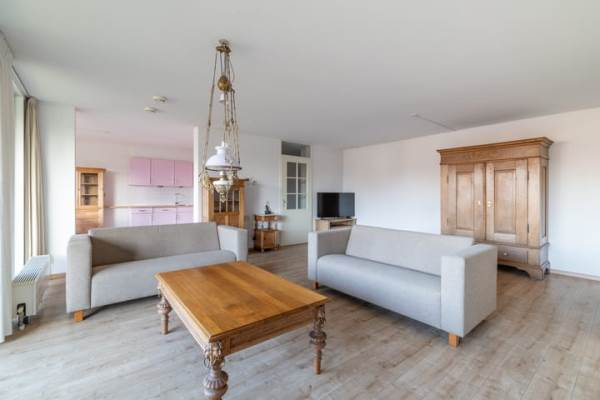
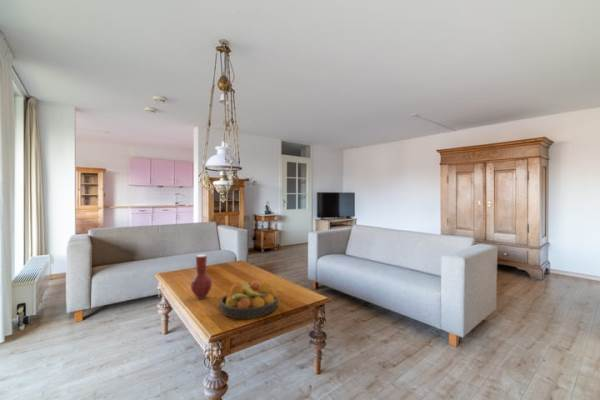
+ fruit bowl [219,279,279,319]
+ vase [190,253,213,300]
